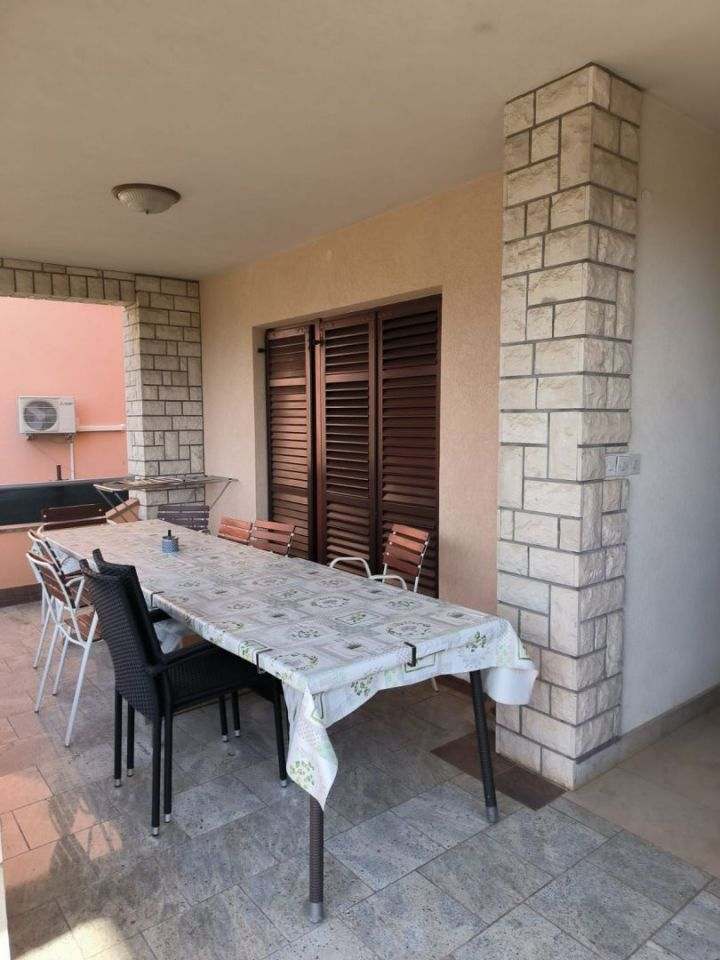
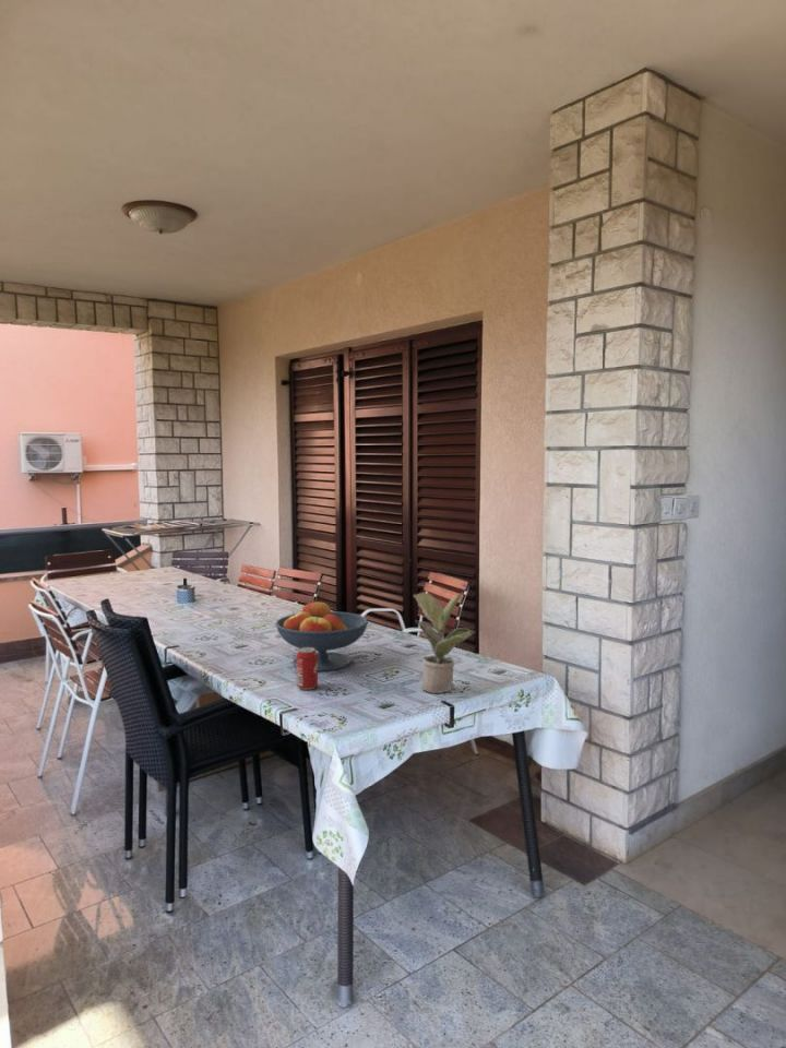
+ fruit bowl [274,600,369,672]
+ potted plant [413,591,476,694]
+ beverage can [295,647,319,691]
